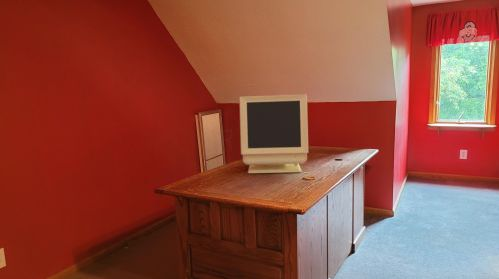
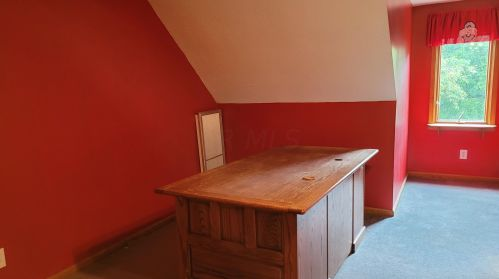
- monitor [238,94,309,174]
